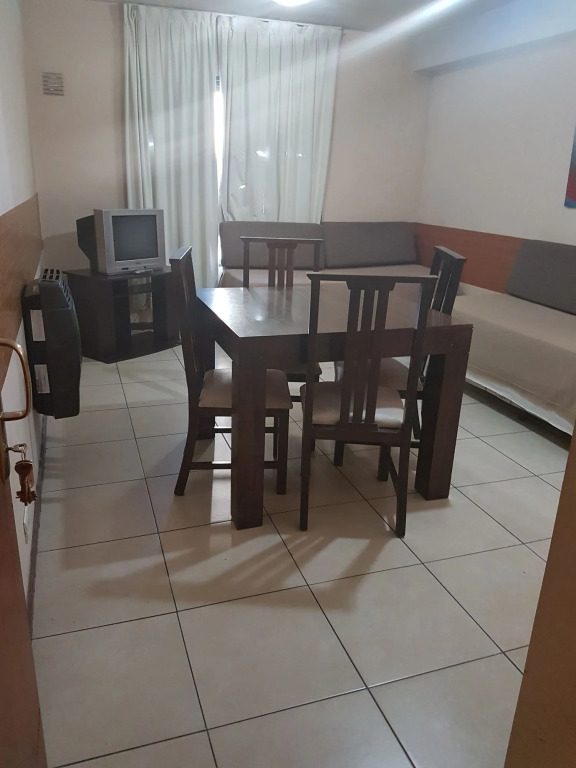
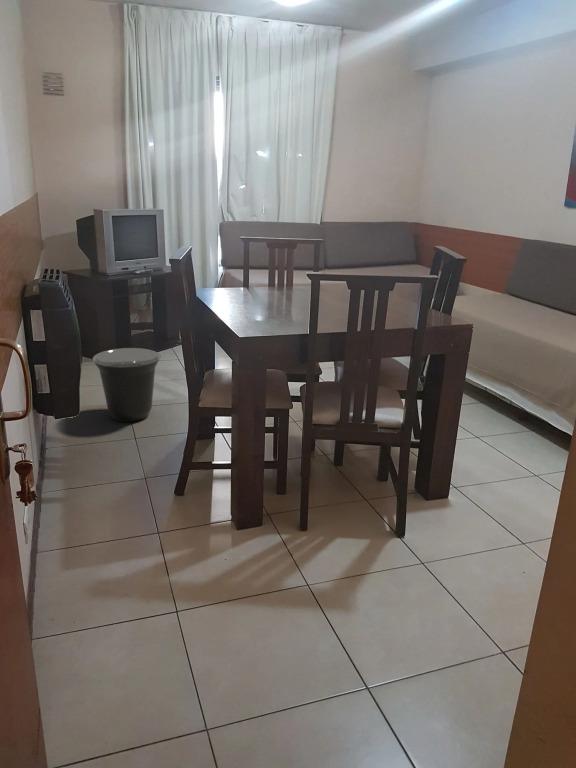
+ trash can [92,347,161,423]
